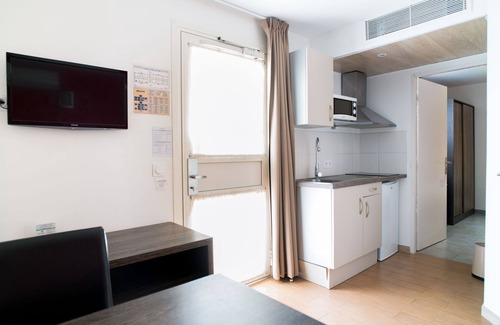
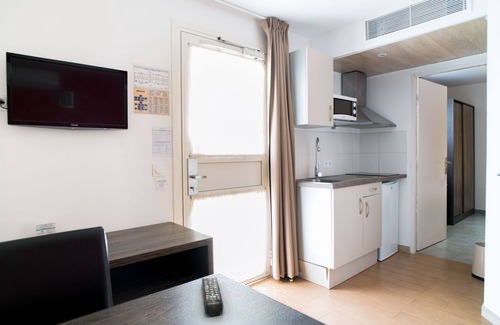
+ remote control [201,276,224,317]
